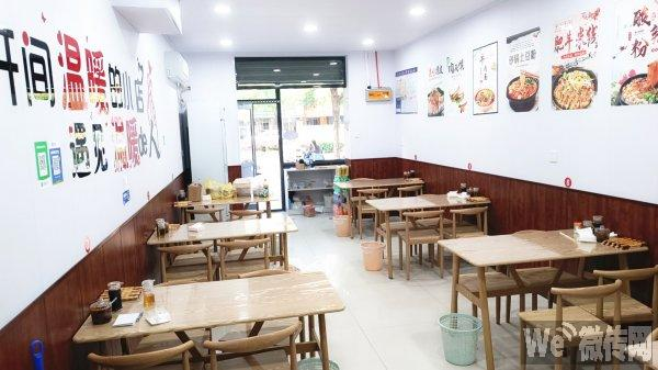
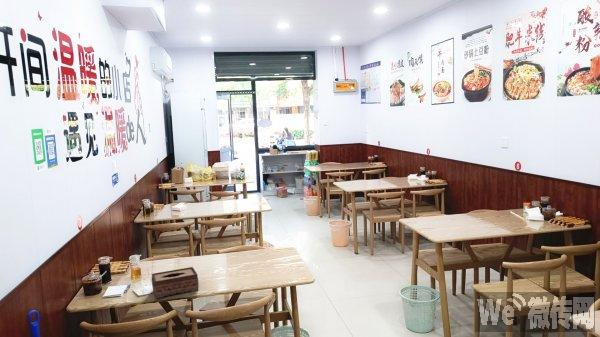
+ tissue box [151,266,200,299]
